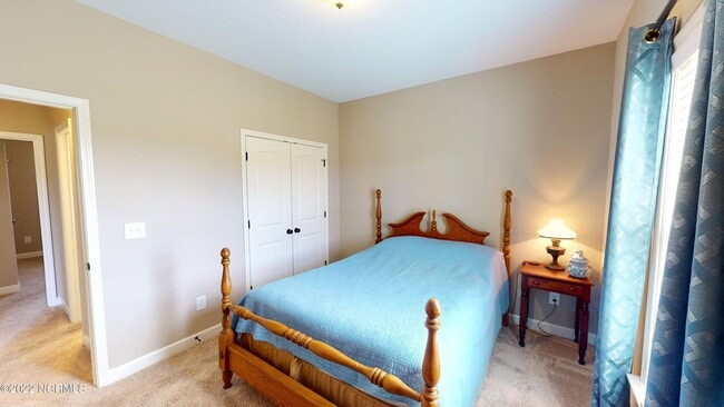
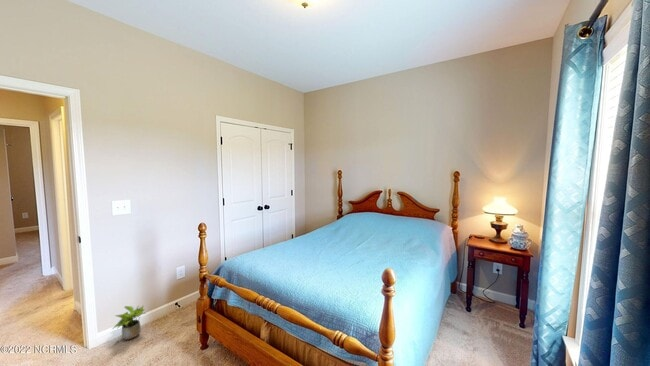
+ potted plant [111,304,146,341]
